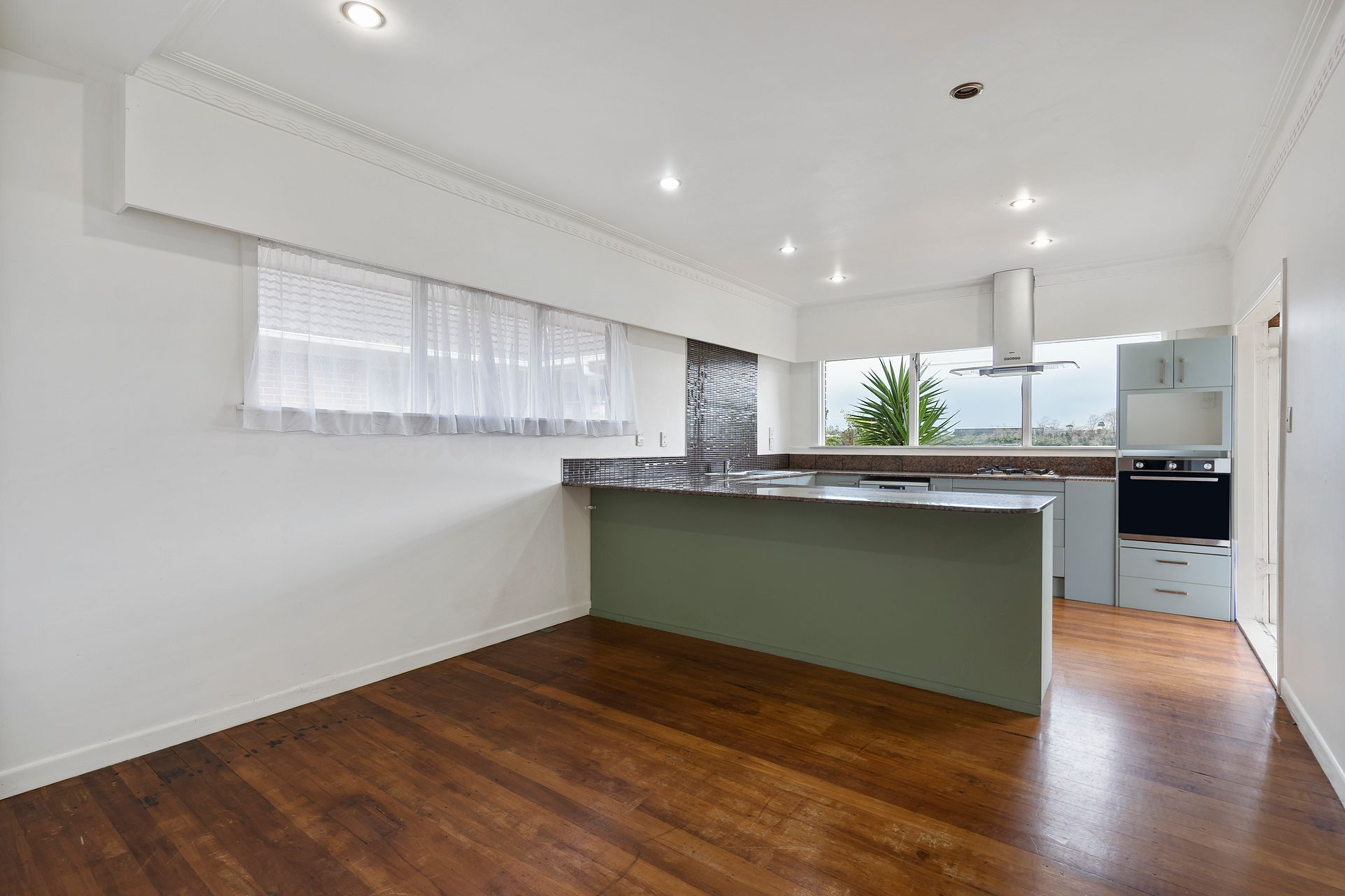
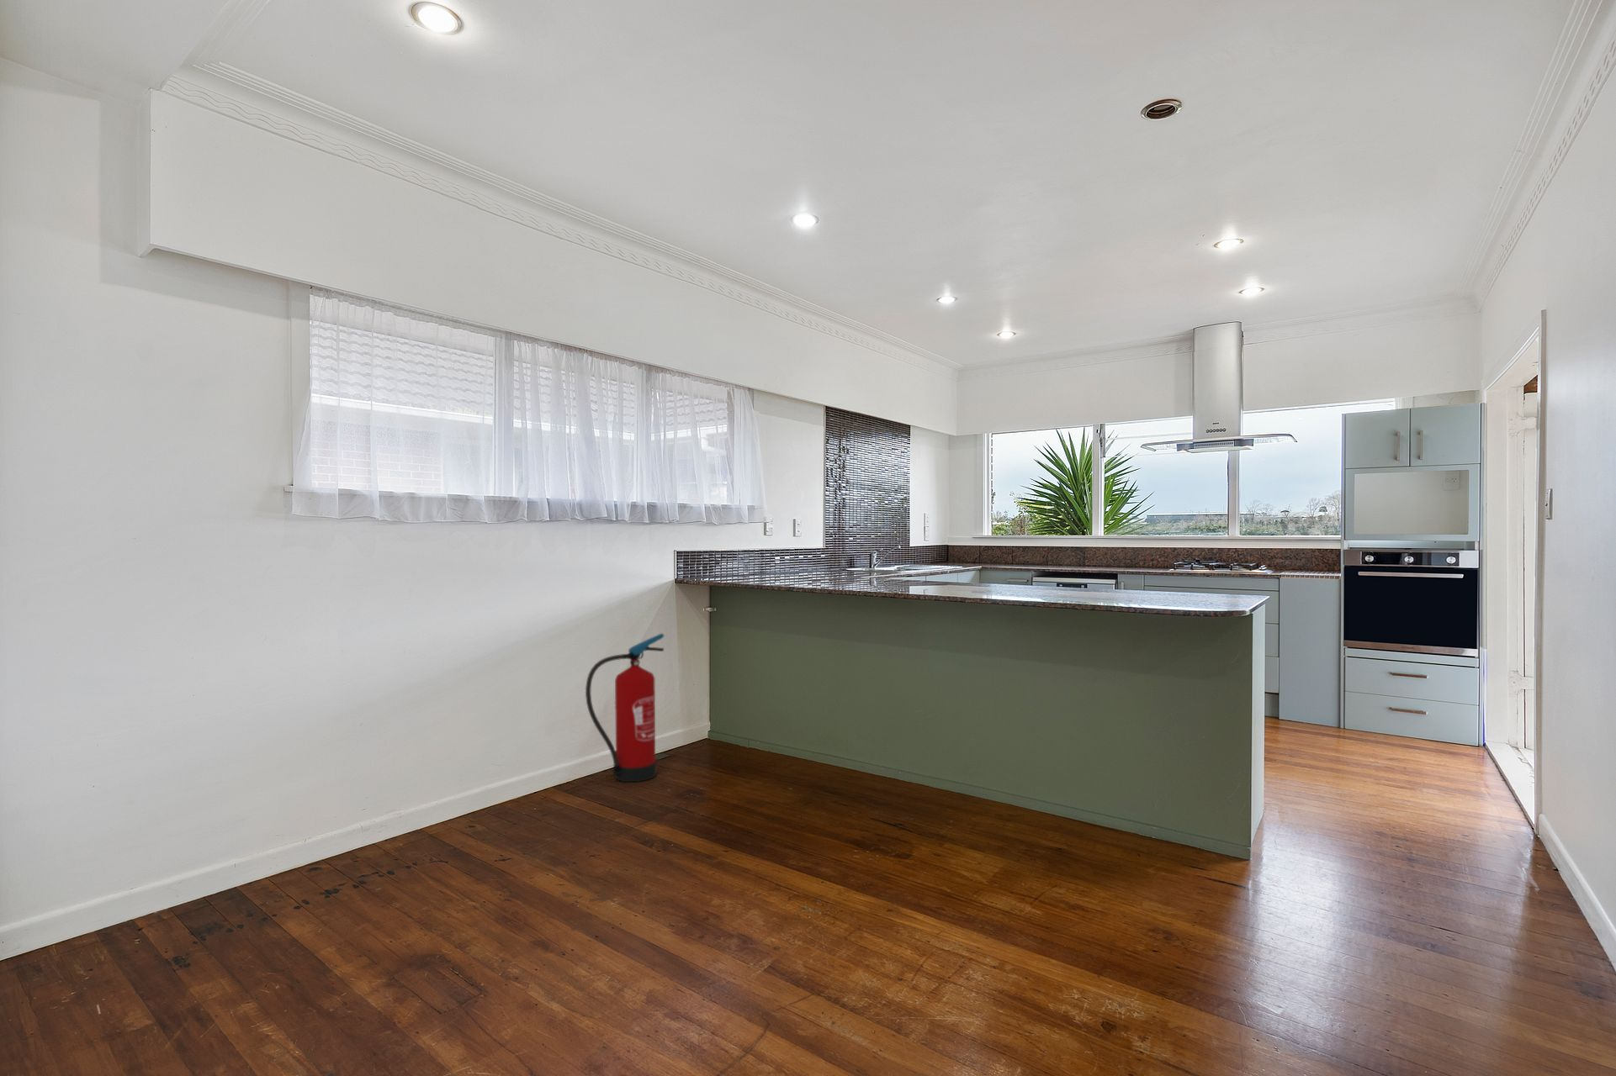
+ fire extinguisher [585,633,664,783]
